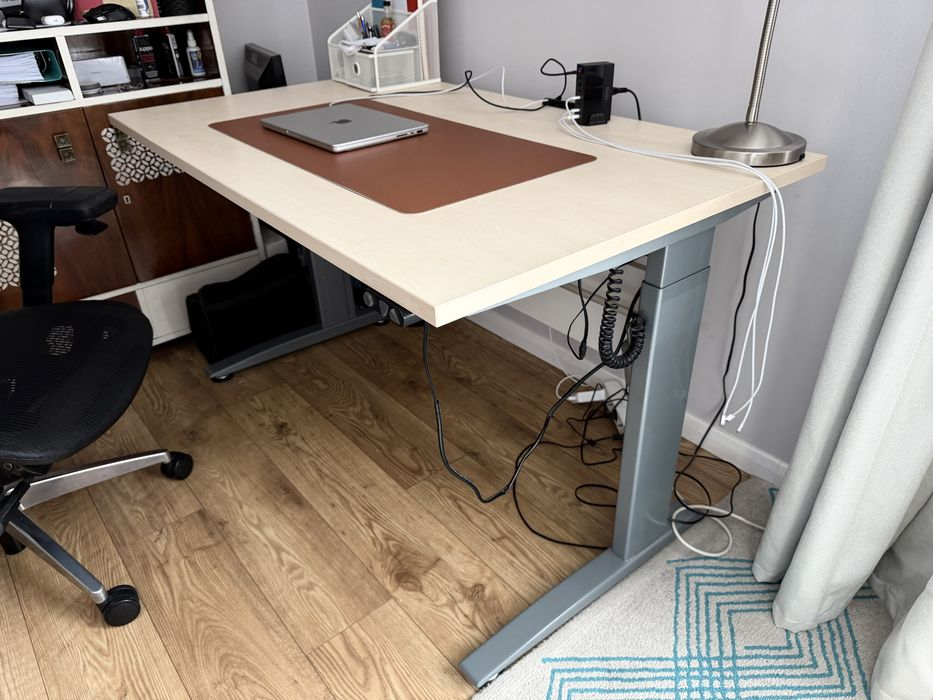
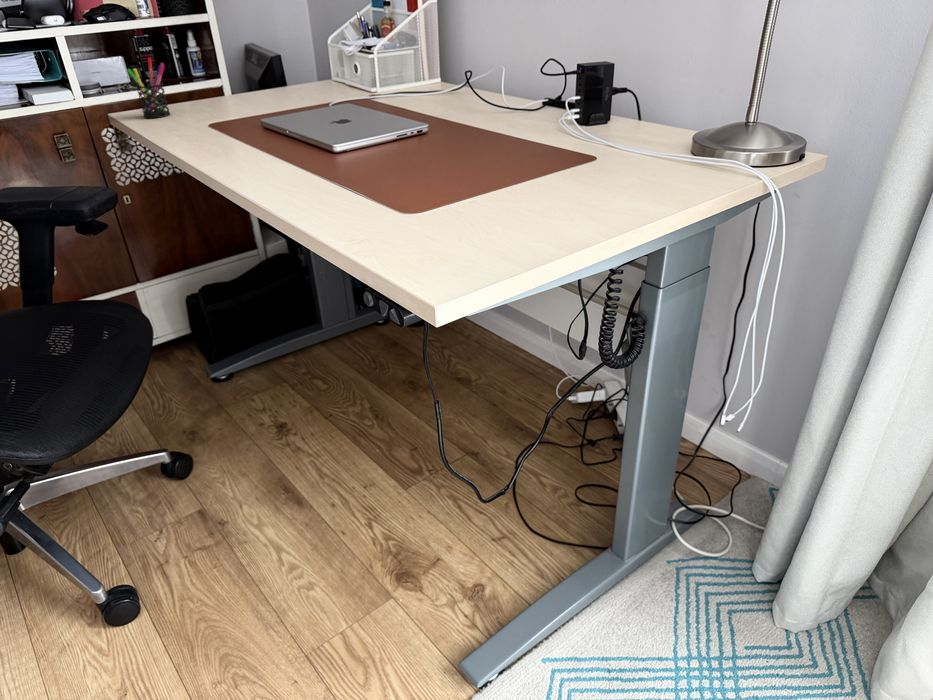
+ pen holder [125,57,171,119]
